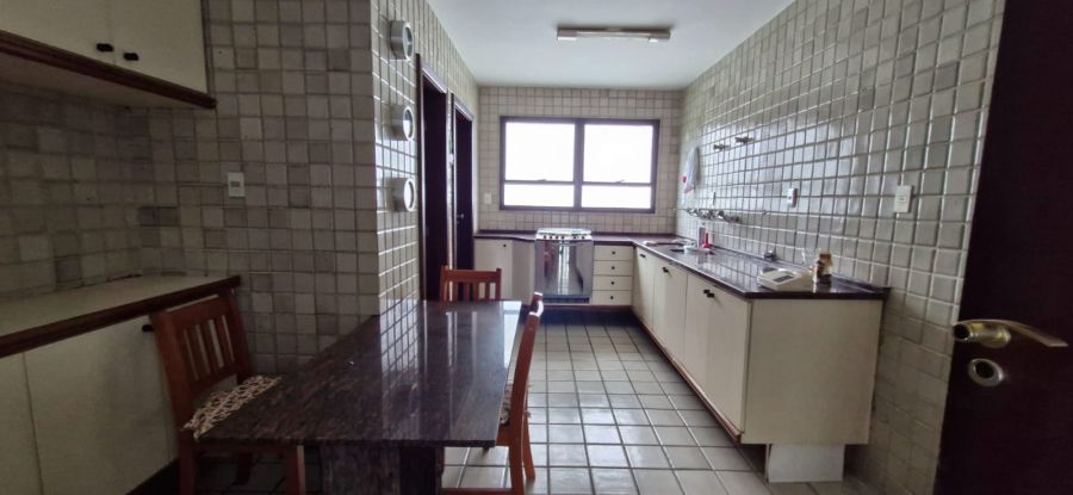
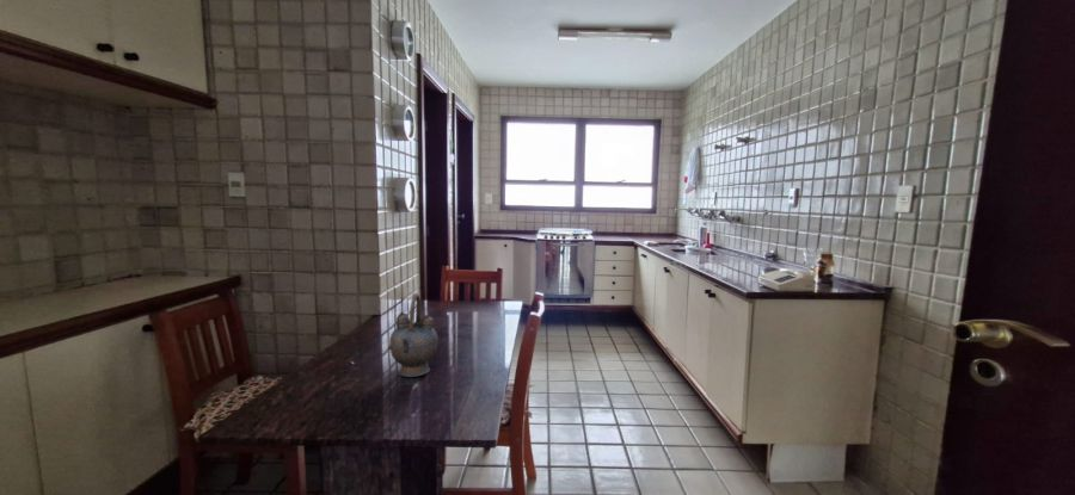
+ teapot [386,292,440,378]
